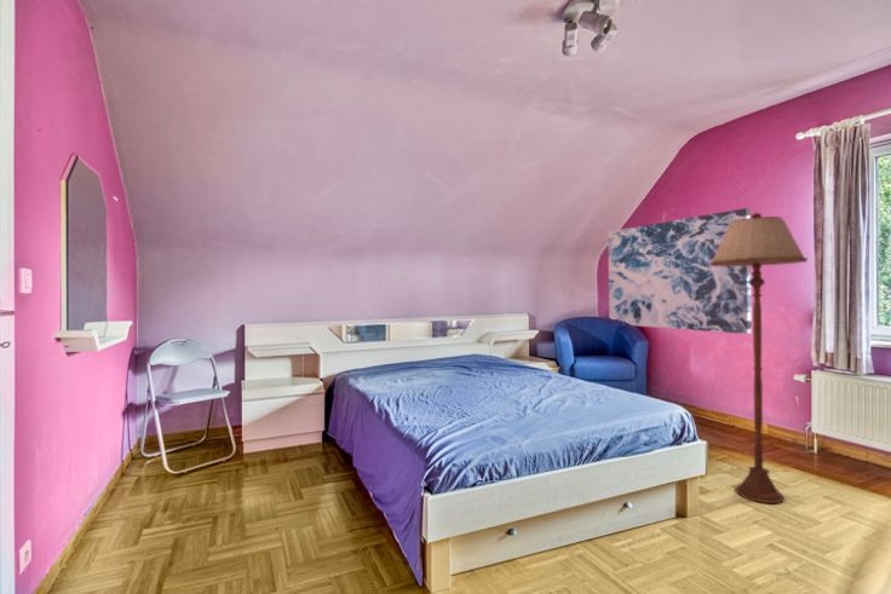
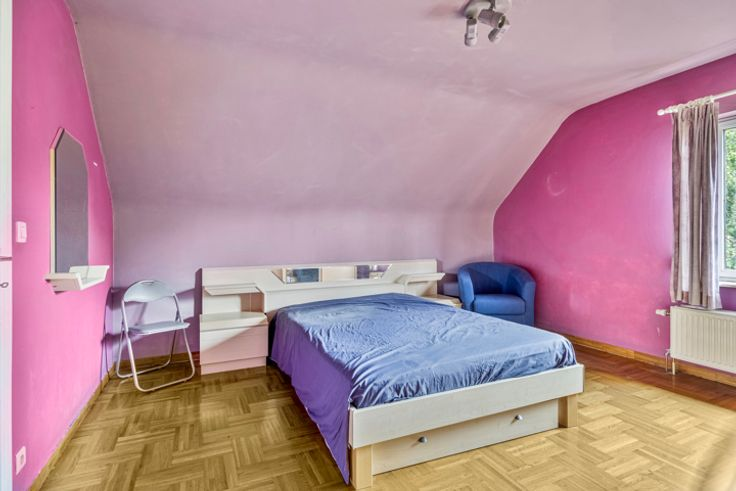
- wall art [607,207,753,335]
- floor lamp [711,212,809,504]
